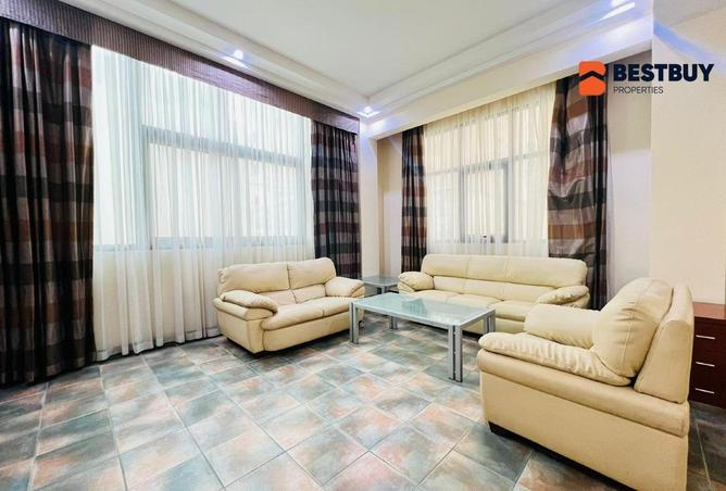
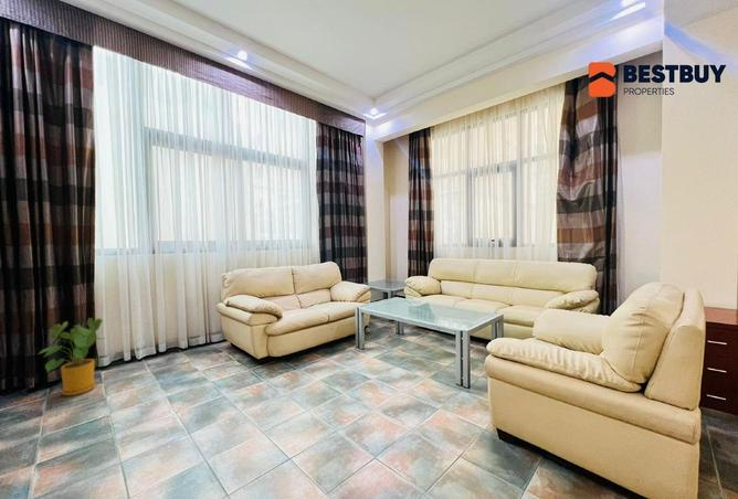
+ house plant [36,317,104,396]
